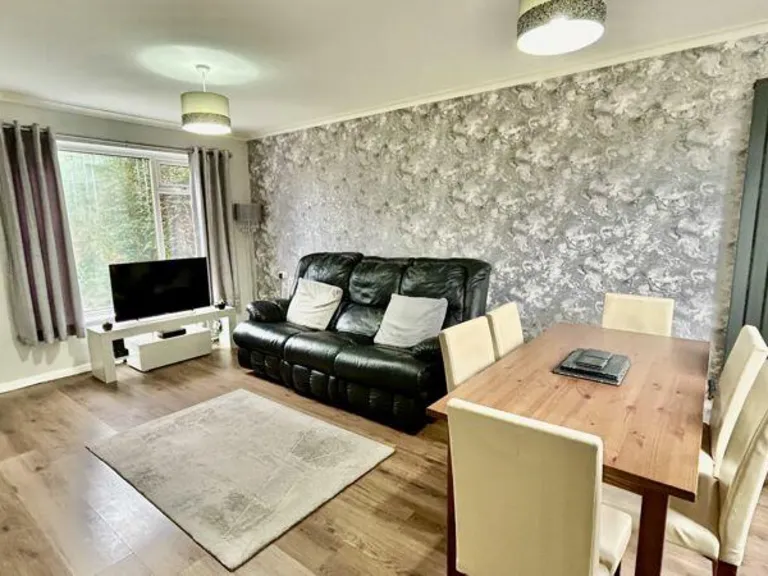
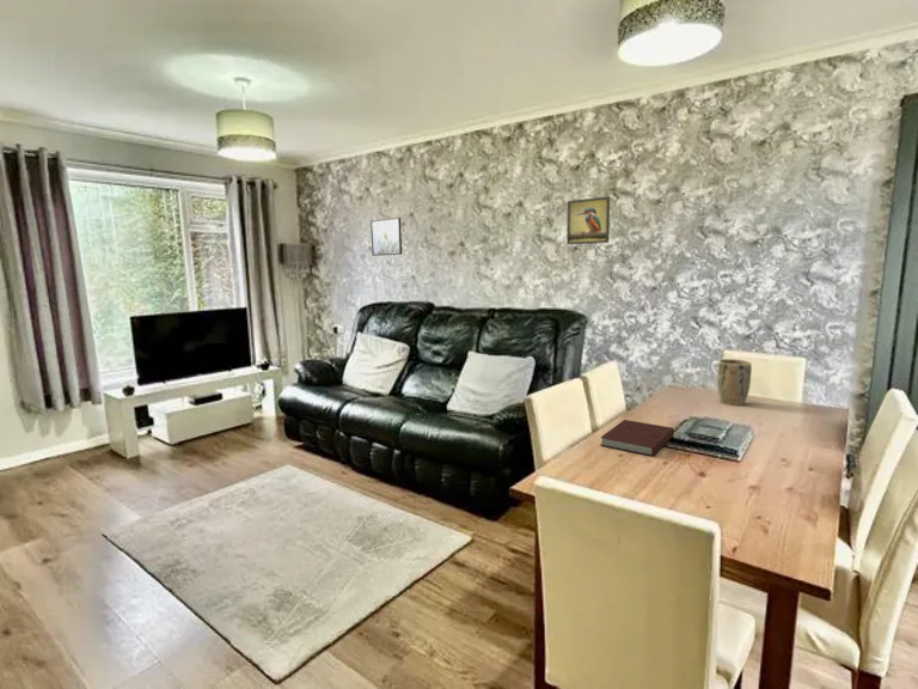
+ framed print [369,217,403,257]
+ plant pot [716,358,753,407]
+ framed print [565,195,611,246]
+ notebook [599,419,675,457]
